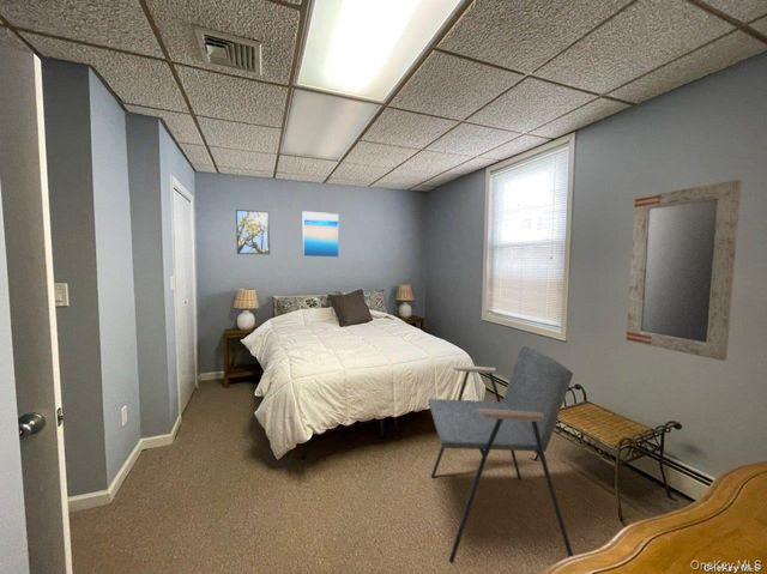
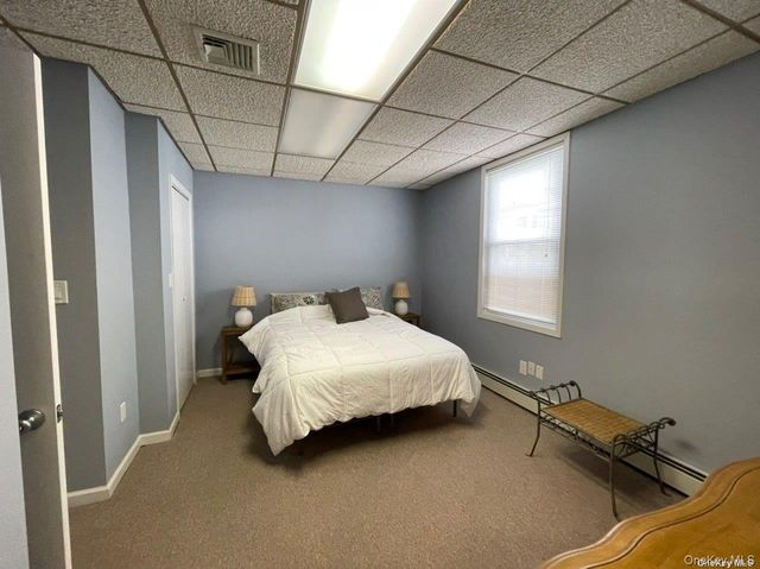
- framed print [235,209,271,255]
- armchair [428,345,574,564]
- home mirror [626,179,742,362]
- wall art [301,210,340,259]
